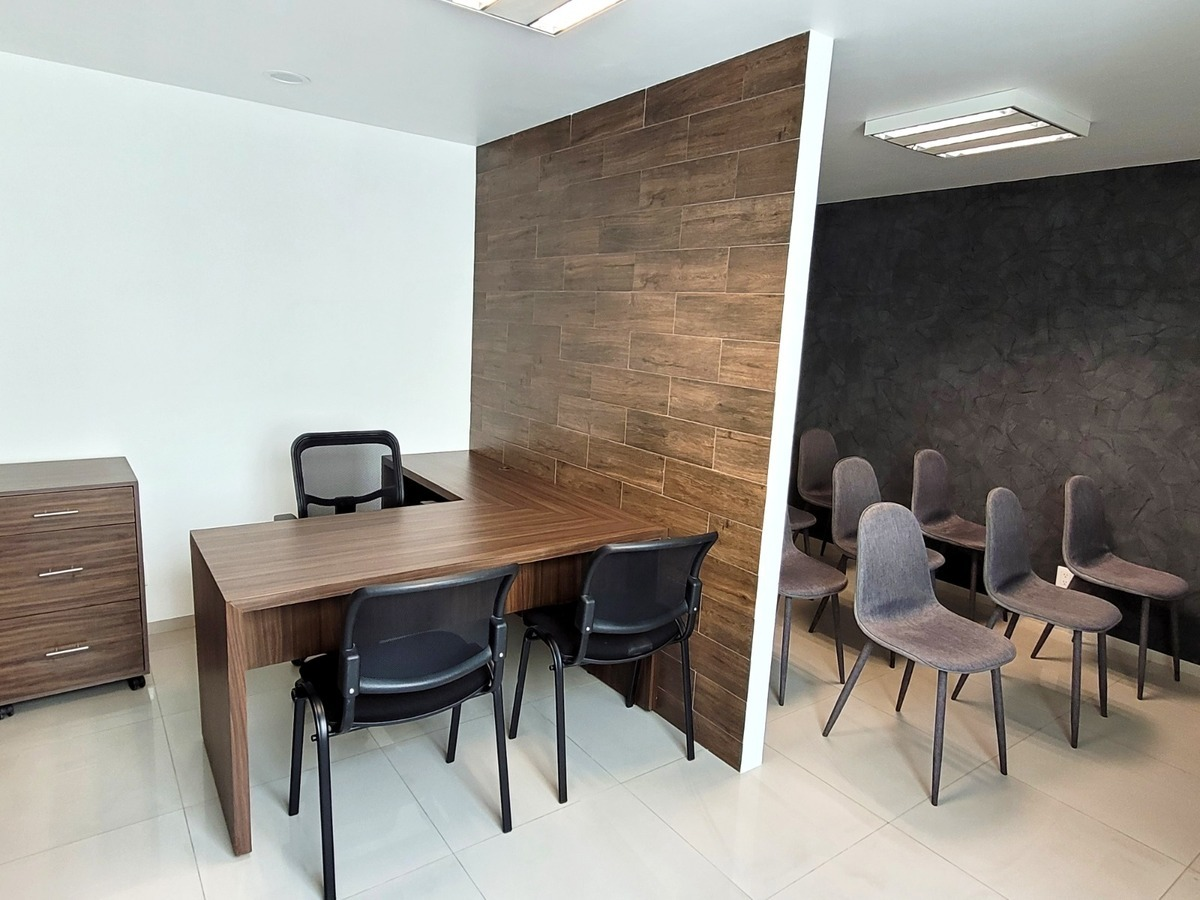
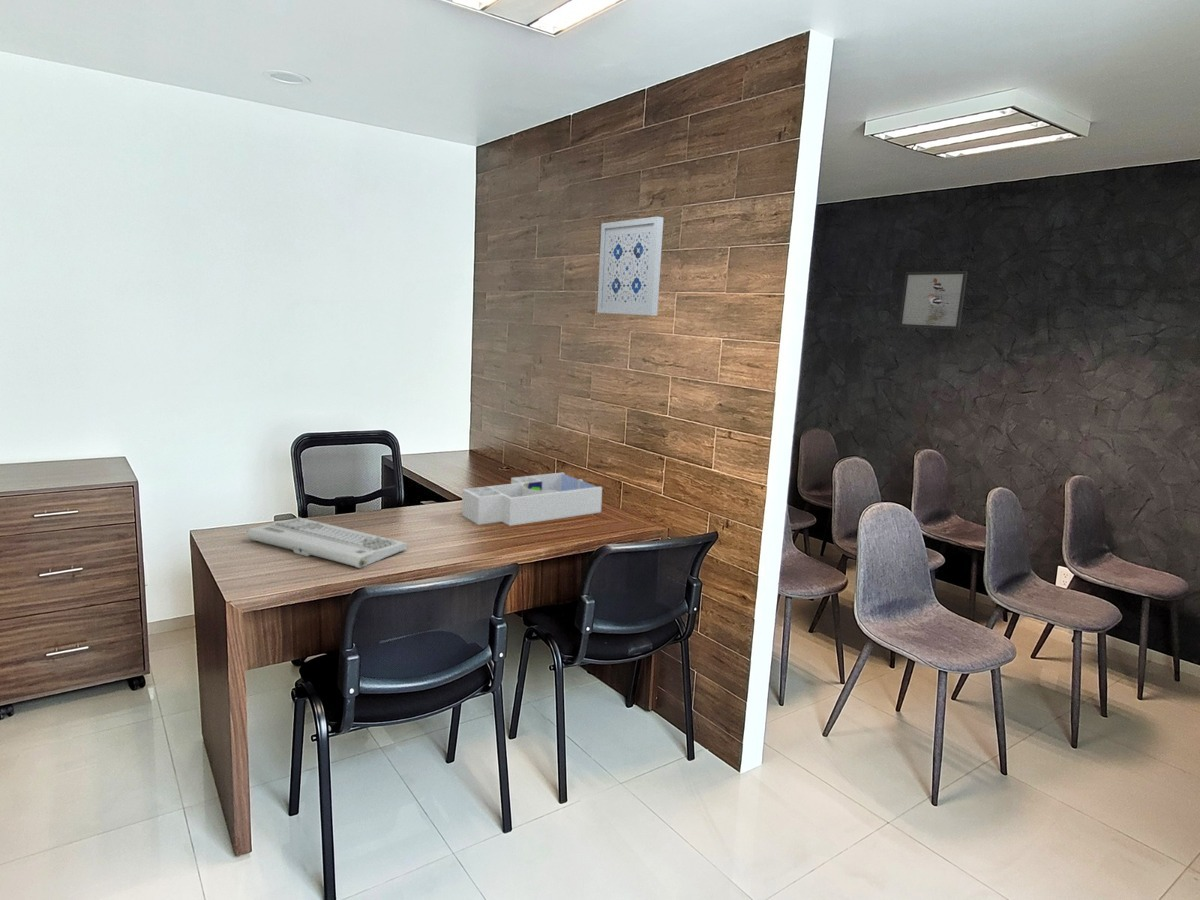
+ computer keyboard [246,516,409,569]
+ desk organizer [461,472,603,527]
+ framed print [898,270,969,330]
+ wall art [596,216,664,317]
